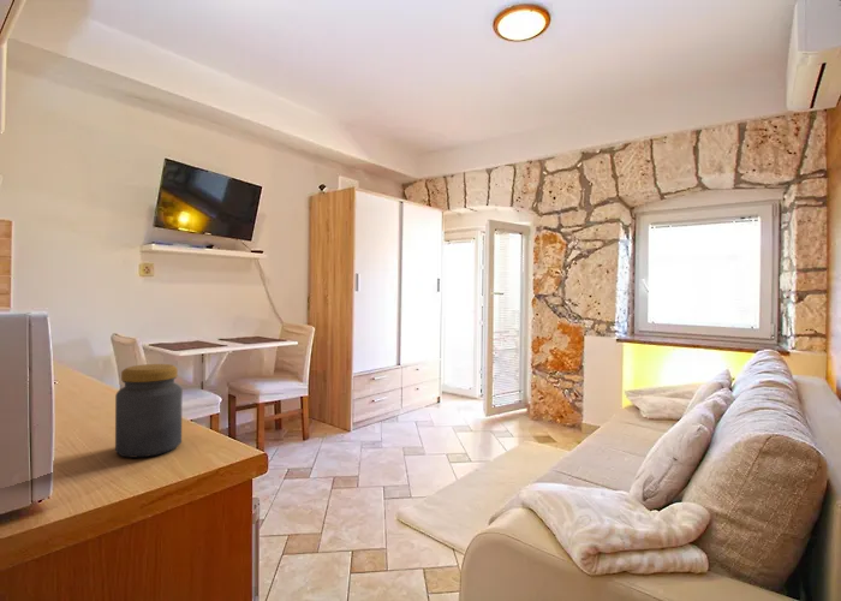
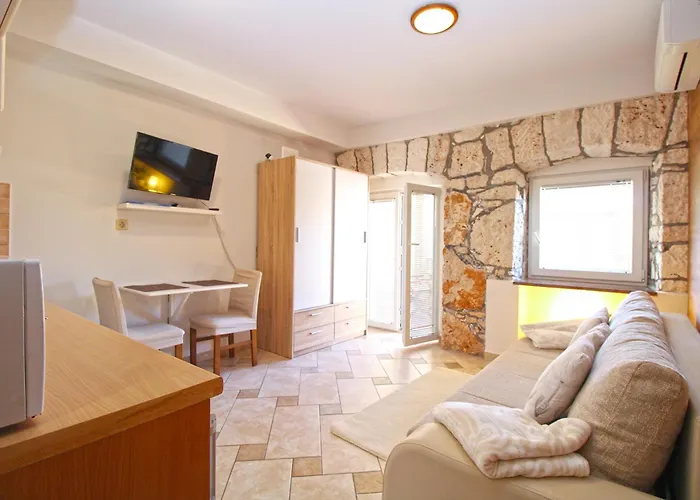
- jar [114,363,184,459]
